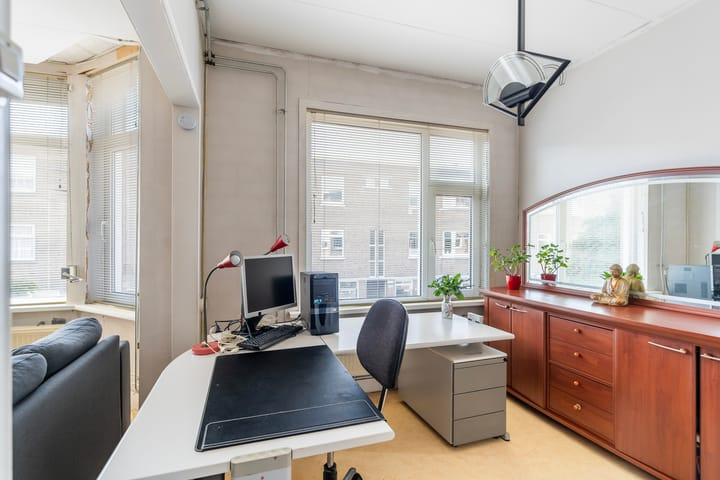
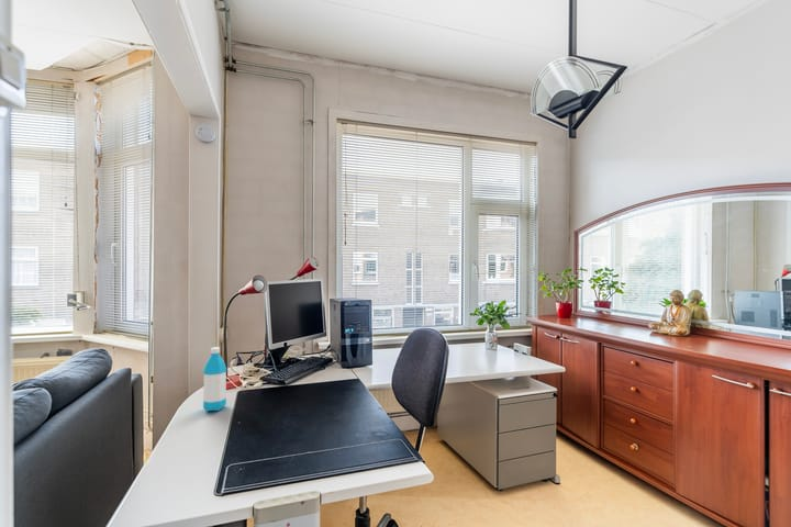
+ water bottle [202,346,227,412]
